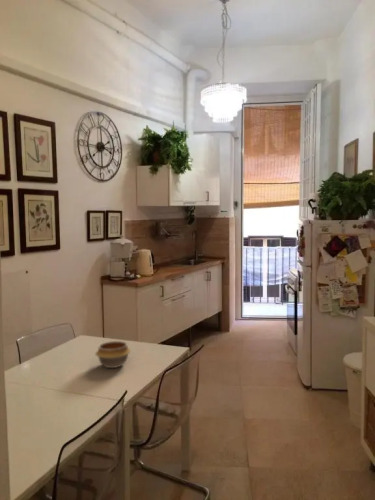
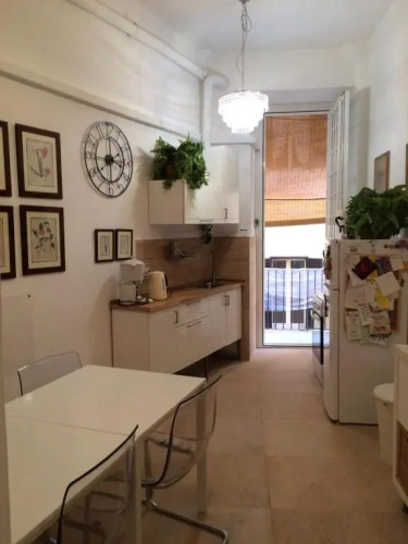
- bowl [94,340,132,369]
